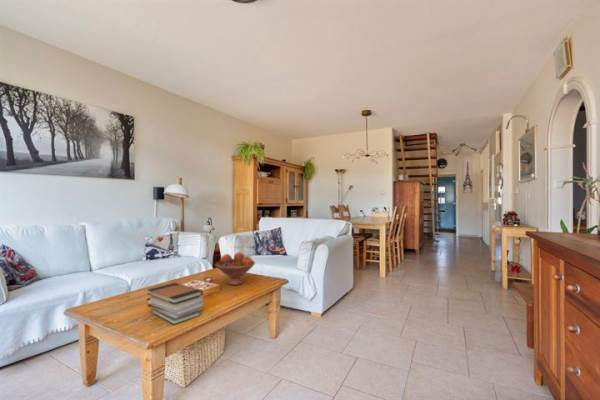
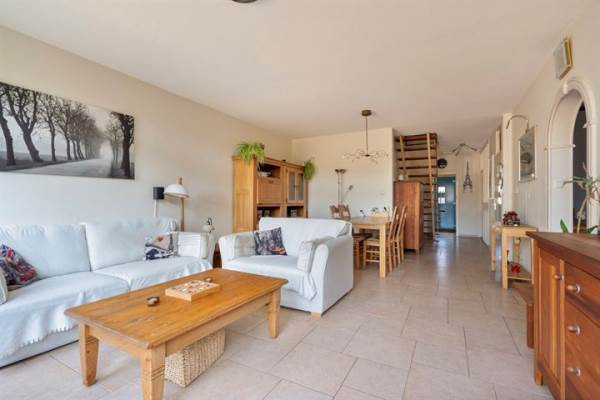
- fruit bowl [214,252,256,286]
- book stack [146,282,204,326]
